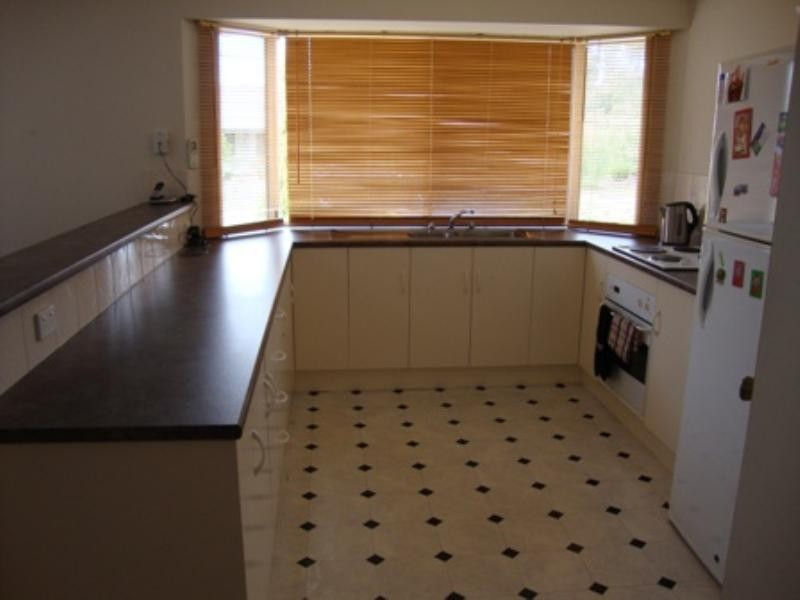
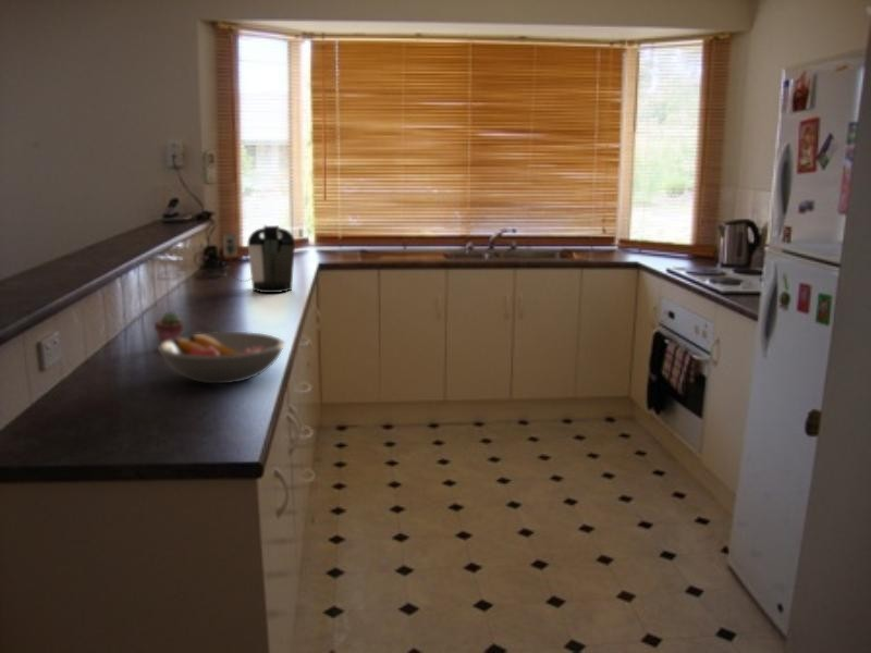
+ potted succulent [154,310,185,345]
+ coffee maker [222,223,296,294]
+ fruit bowl [157,331,286,384]
